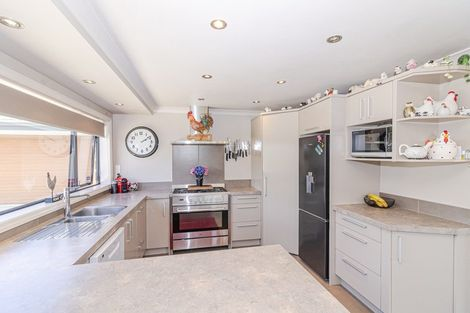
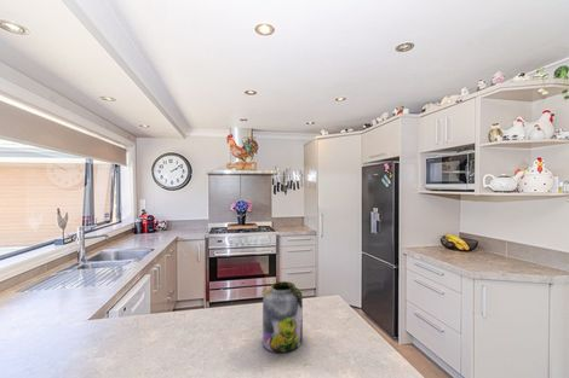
+ jar [261,280,304,354]
